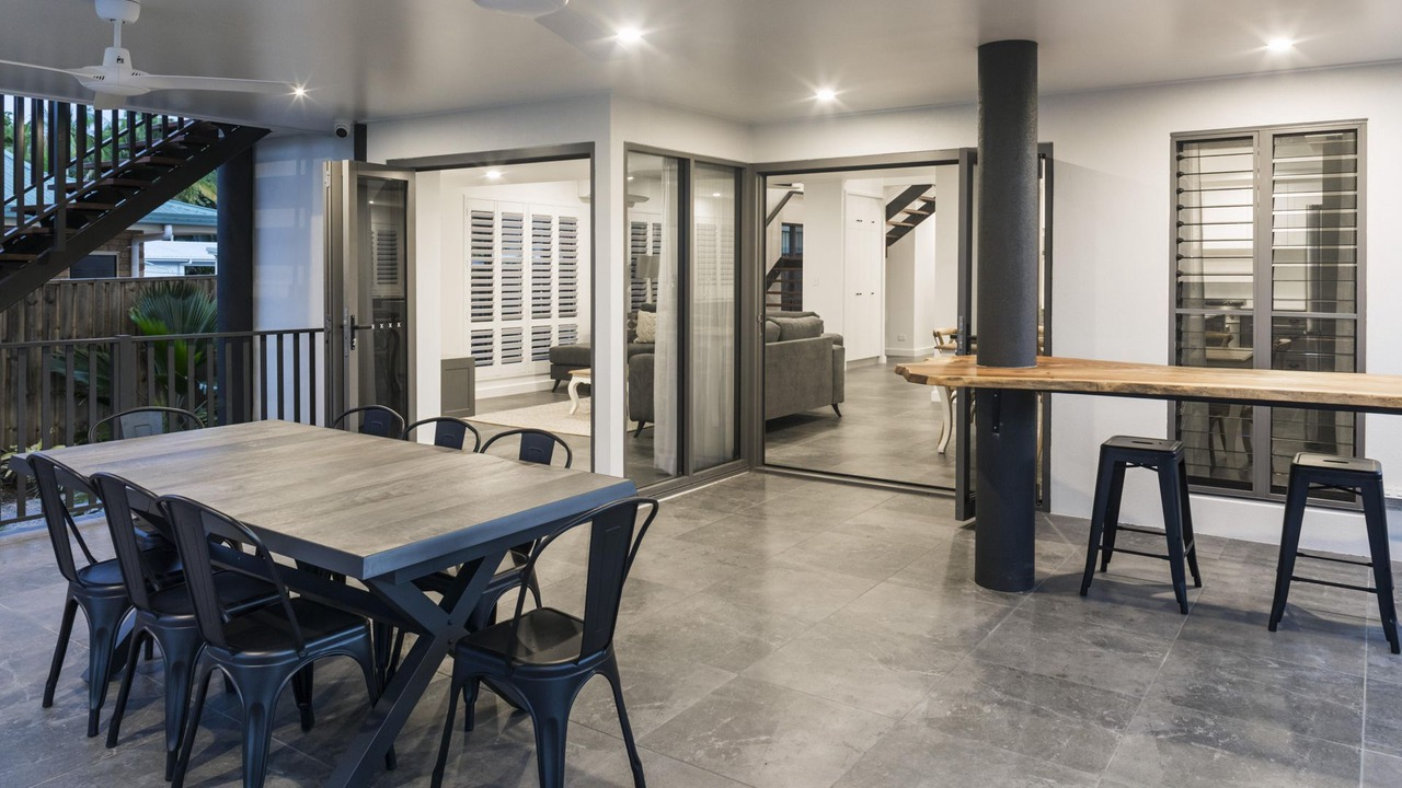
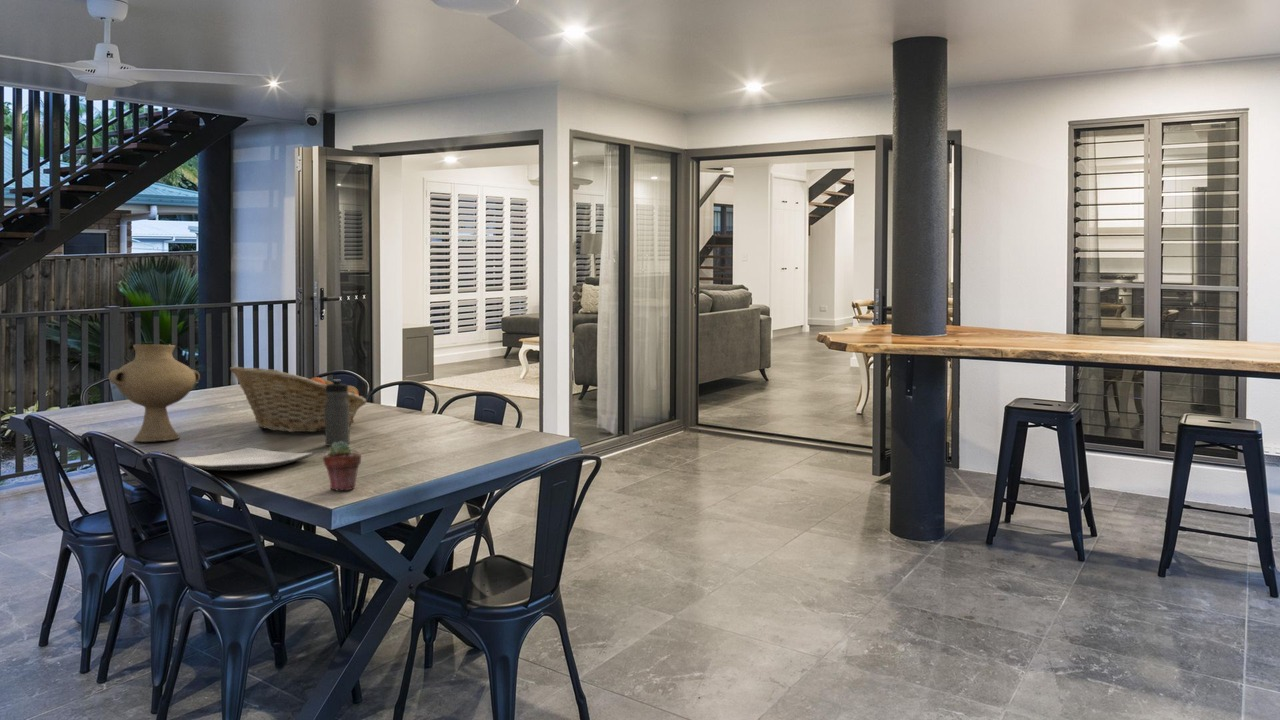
+ vase [107,343,201,443]
+ fruit basket [229,365,368,433]
+ potted succulent [322,441,362,491]
+ water bottle [324,378,351,447]
+ plate [178,447,313,472]
